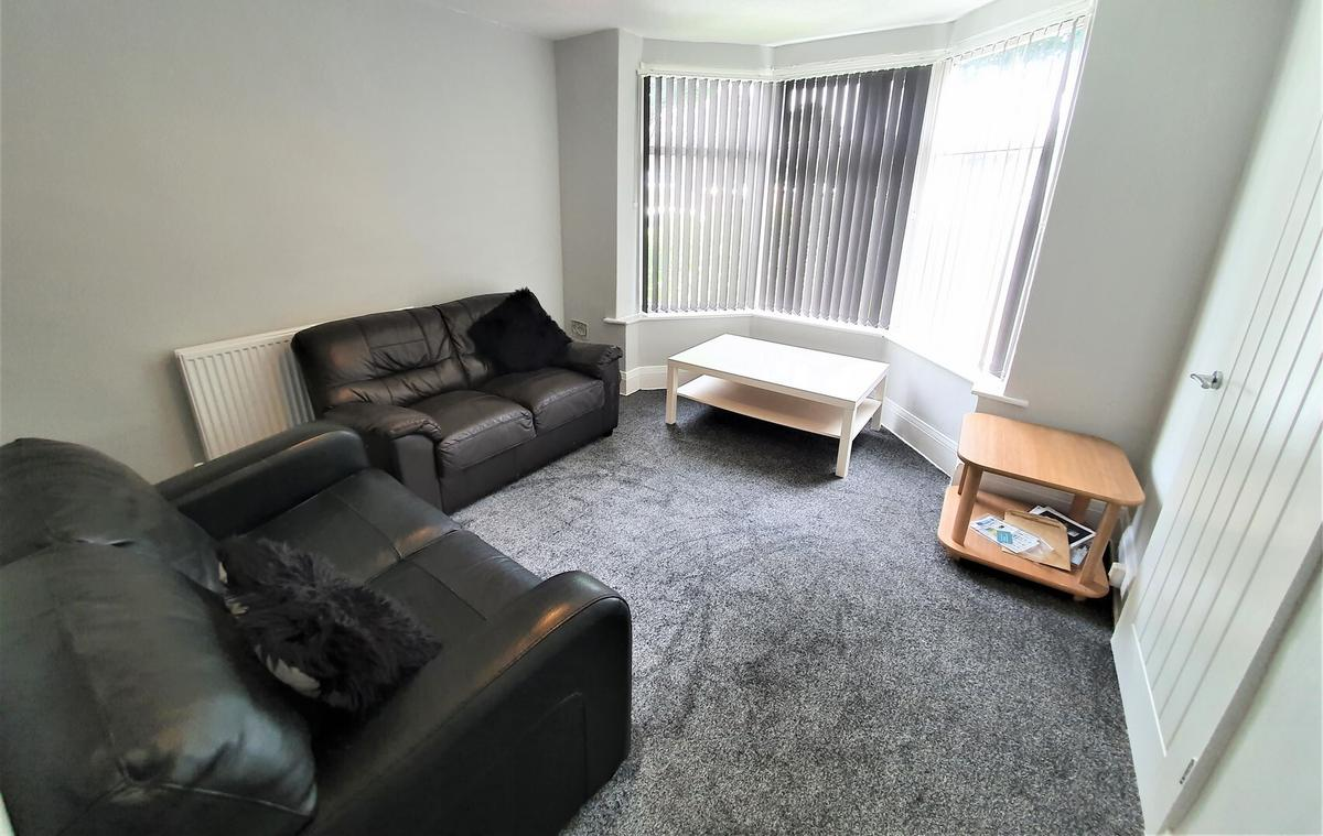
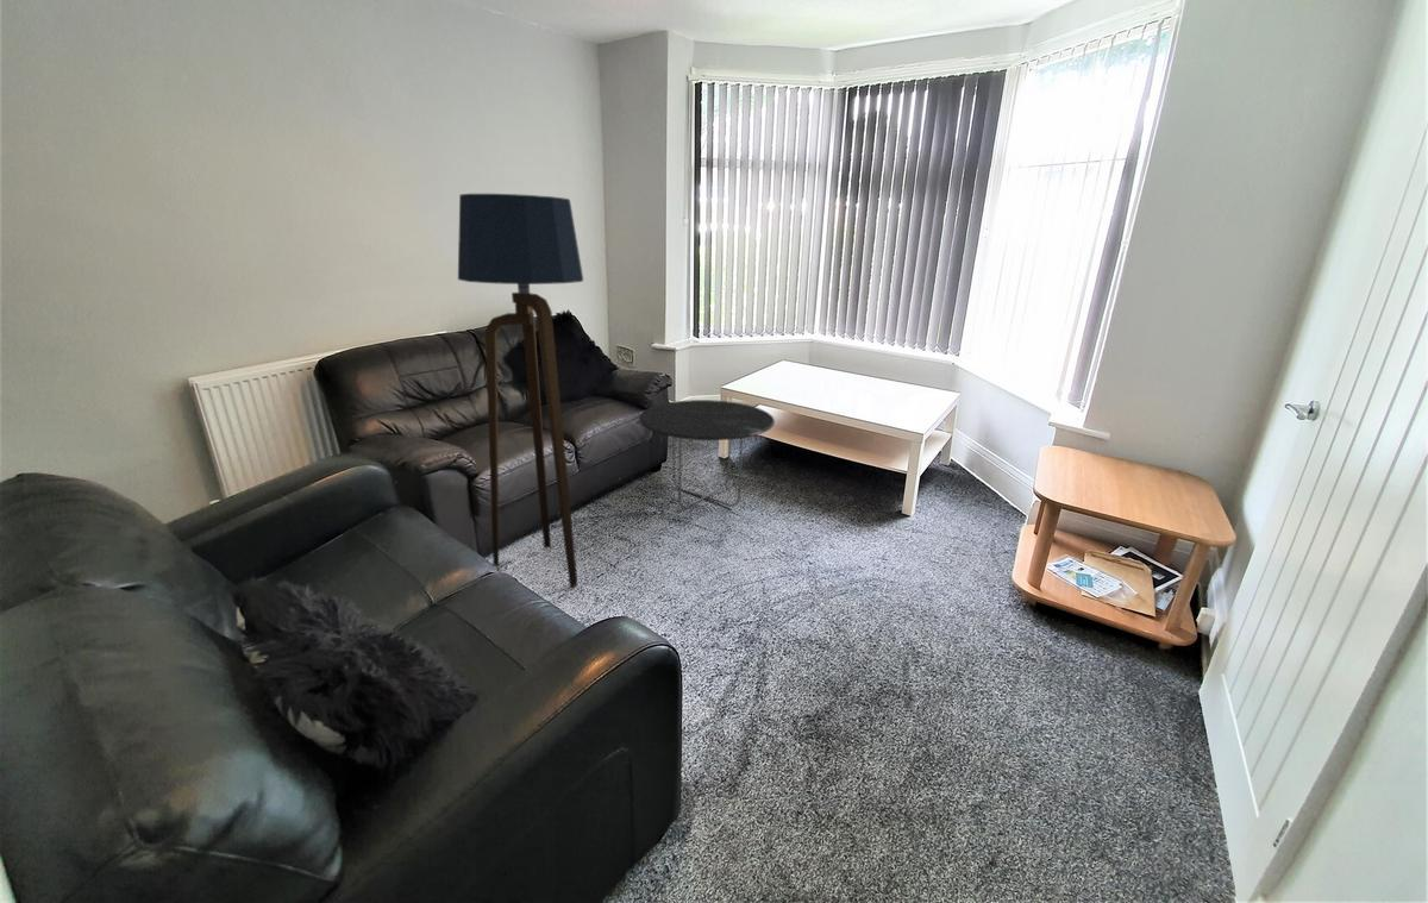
+ floor lamp [457,193,584,589]
+ side table [638,399,776,509]
